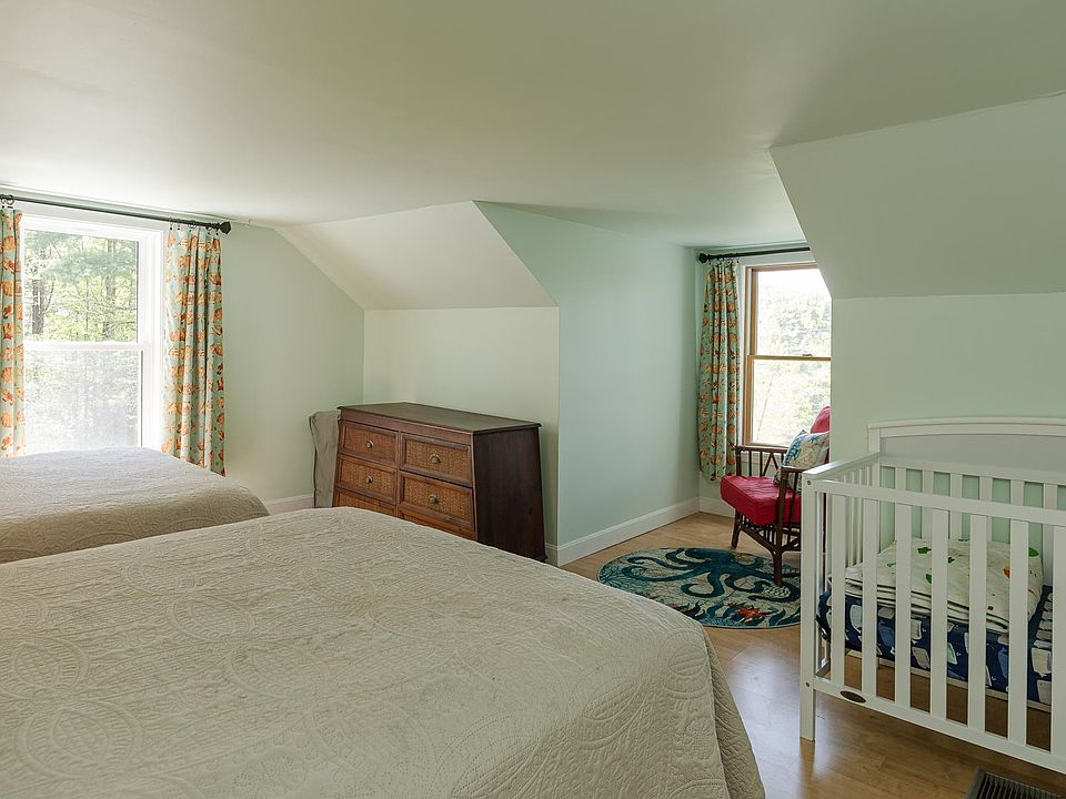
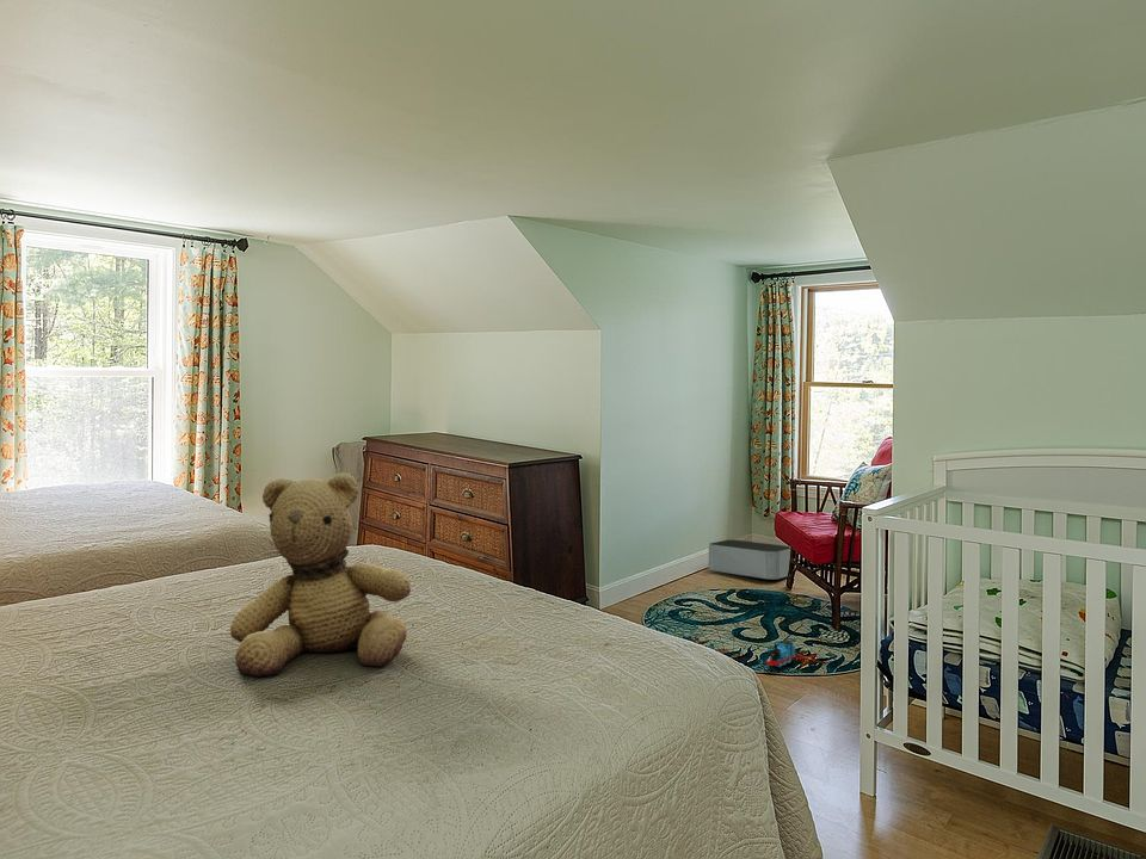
+ toy train [764,639,796,668]
+ teddy bear [229,471,412,678]
+ storage bin [708,538,790,581]
